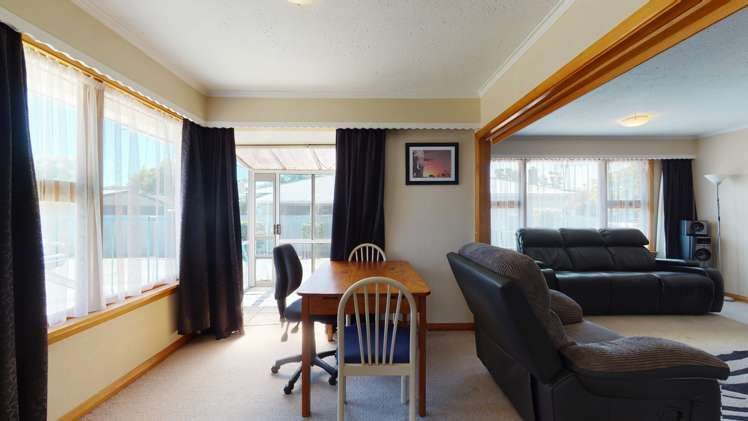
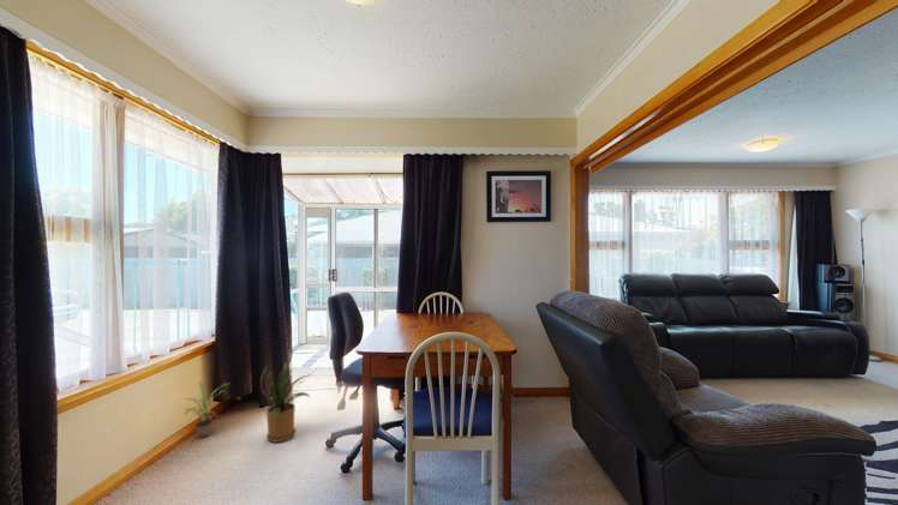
+ house plant [259,361,312,444]
+ potted plant [181,380,232,439]
